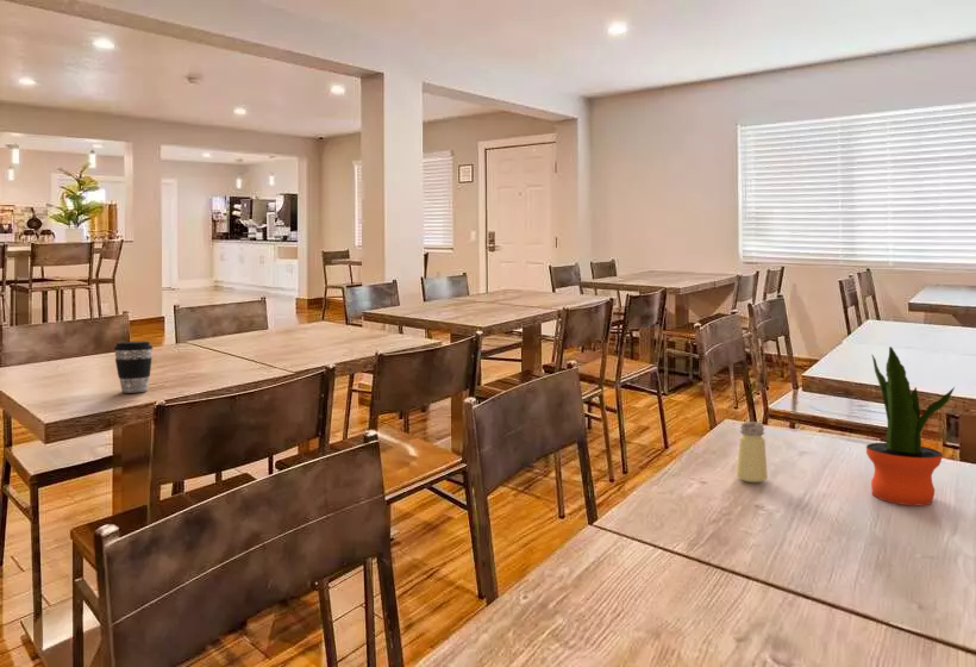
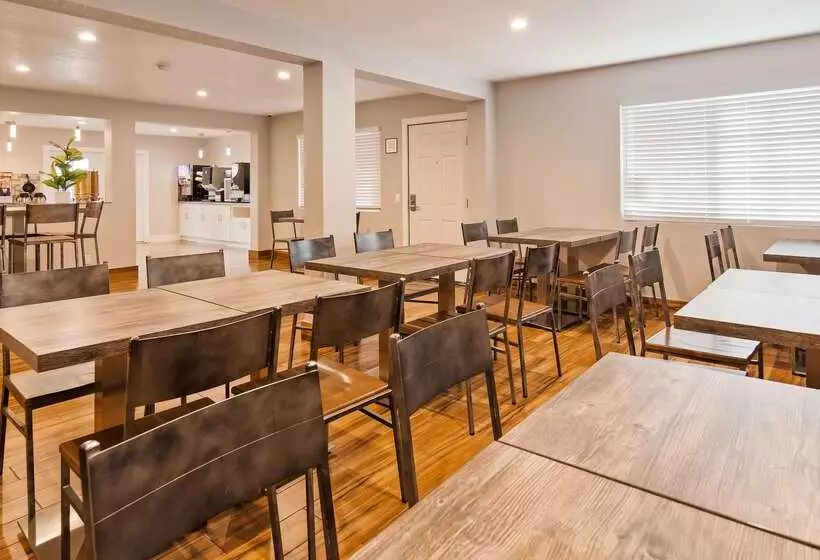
- potted plant [865,345,956,506]
- coffee cup [113,341,155,393]
- saltshaker [736,420,769,484]
